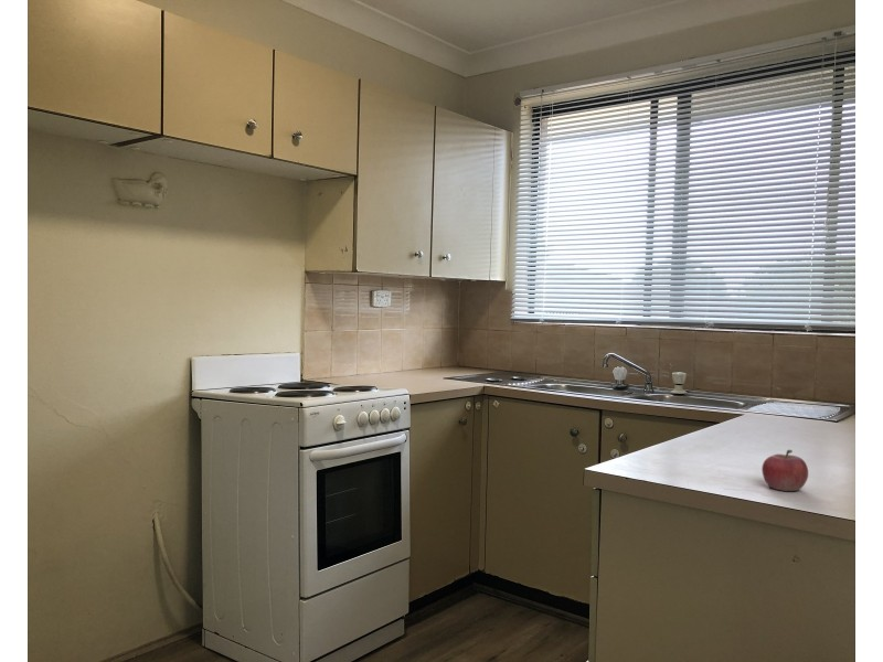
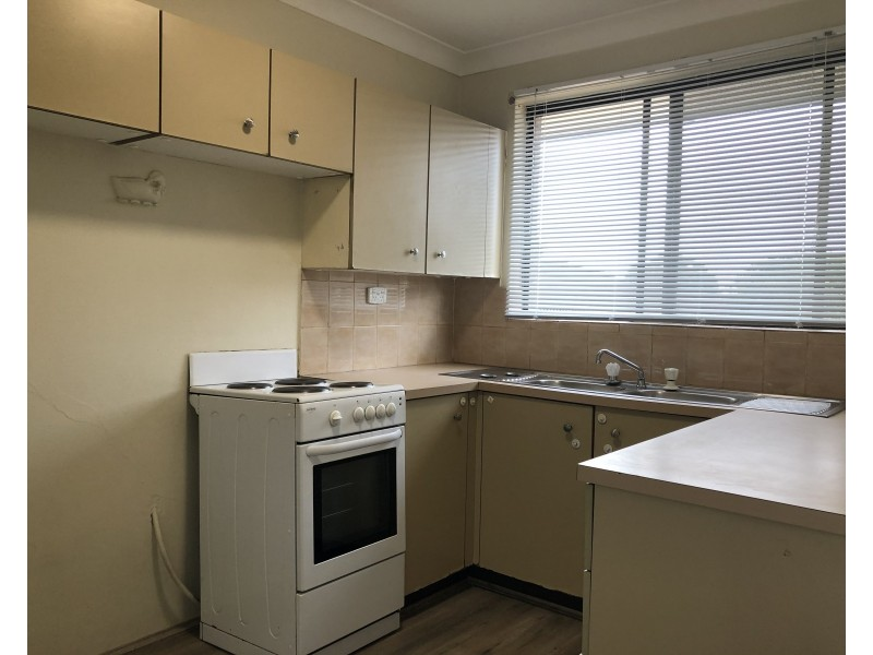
- fruit [760,449,809,492]
